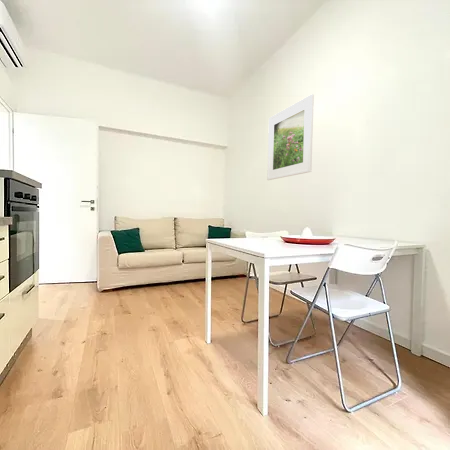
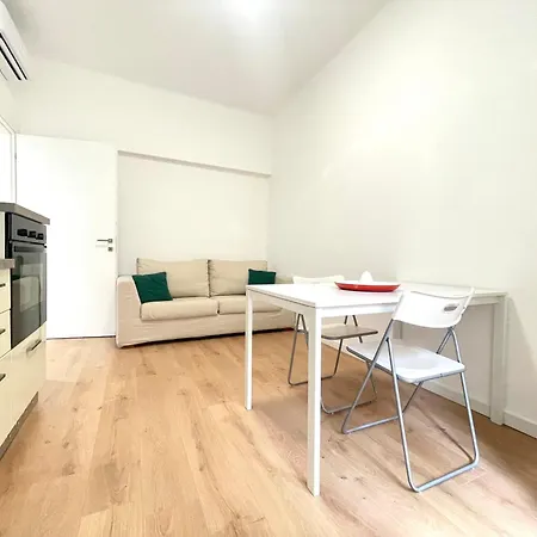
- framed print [266,93,315,181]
